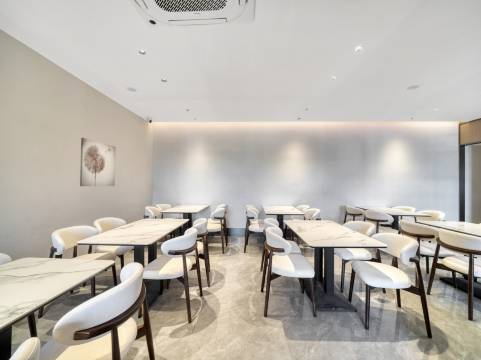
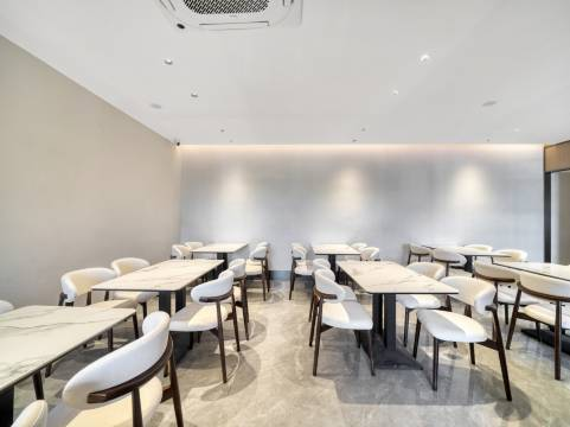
- wall art [79,137,117,187]
